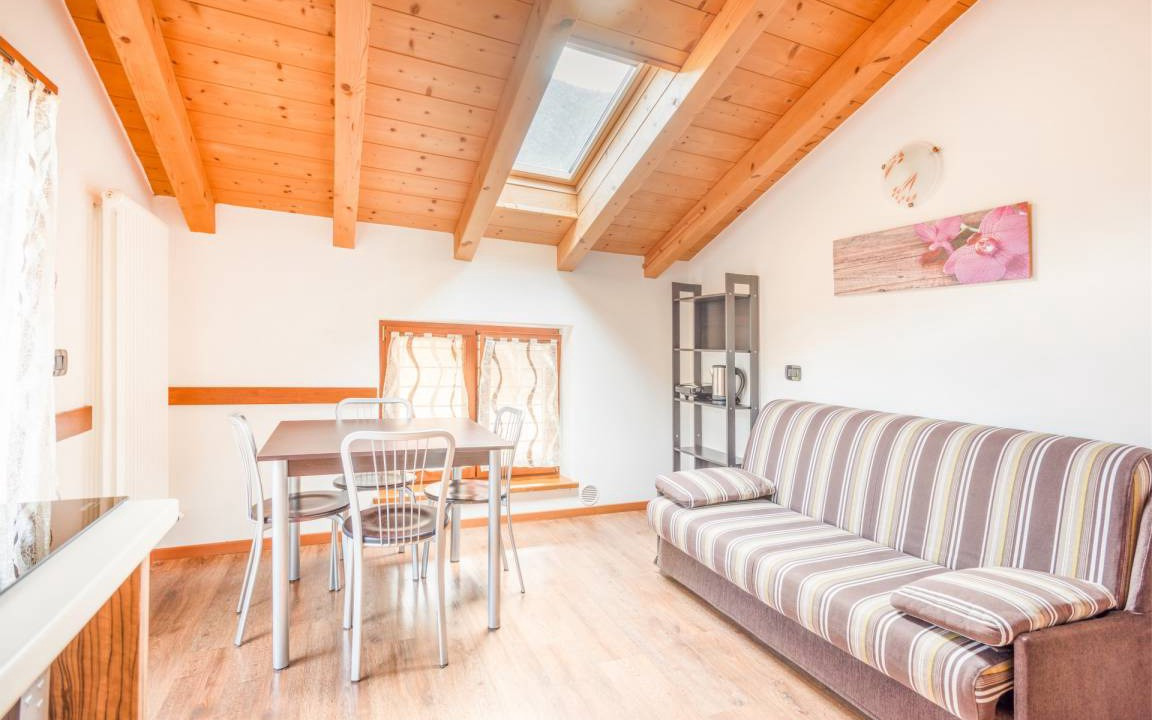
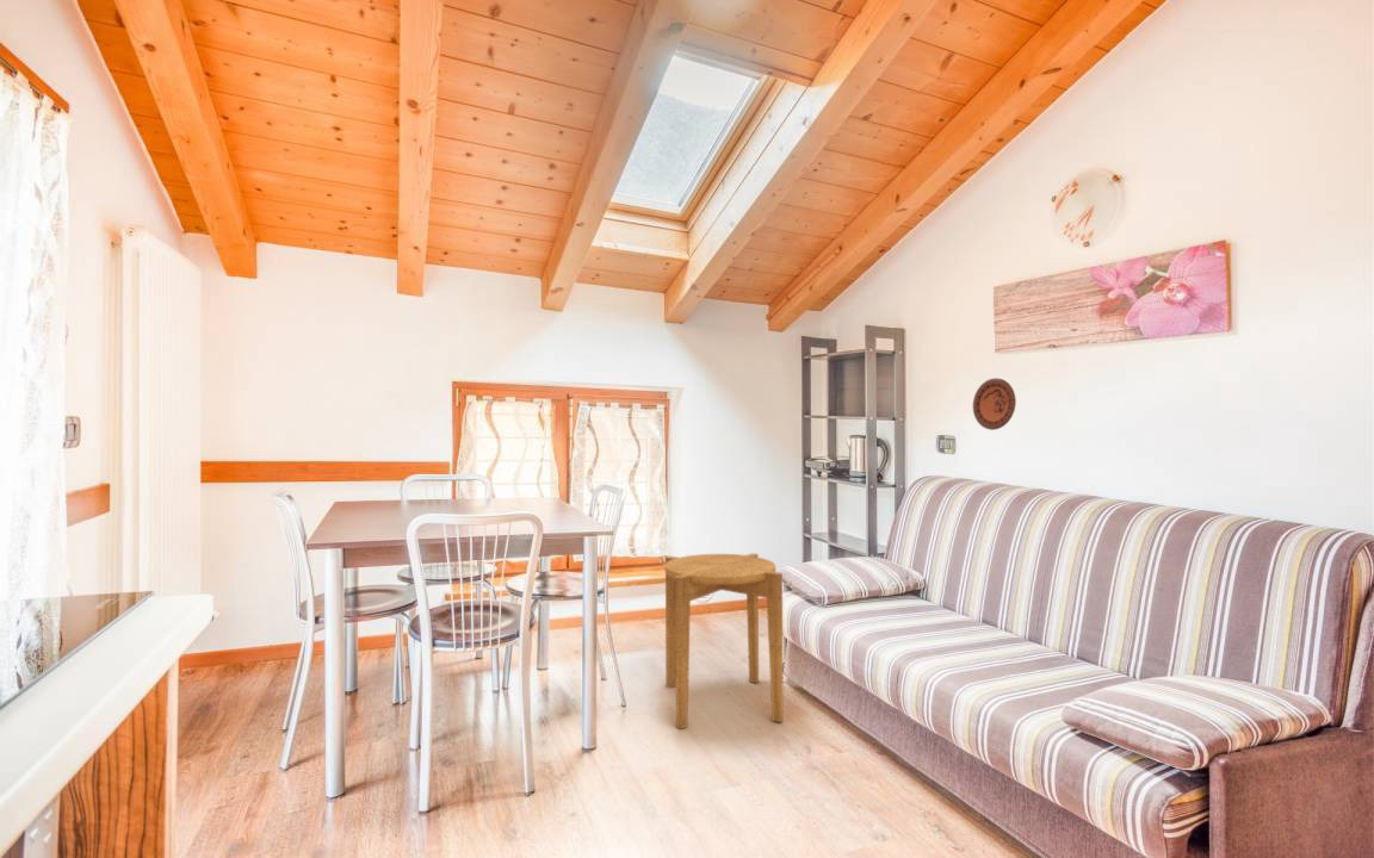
+ side table [664,552,785,730]
+ decorative plate [972,378,1017,431]
